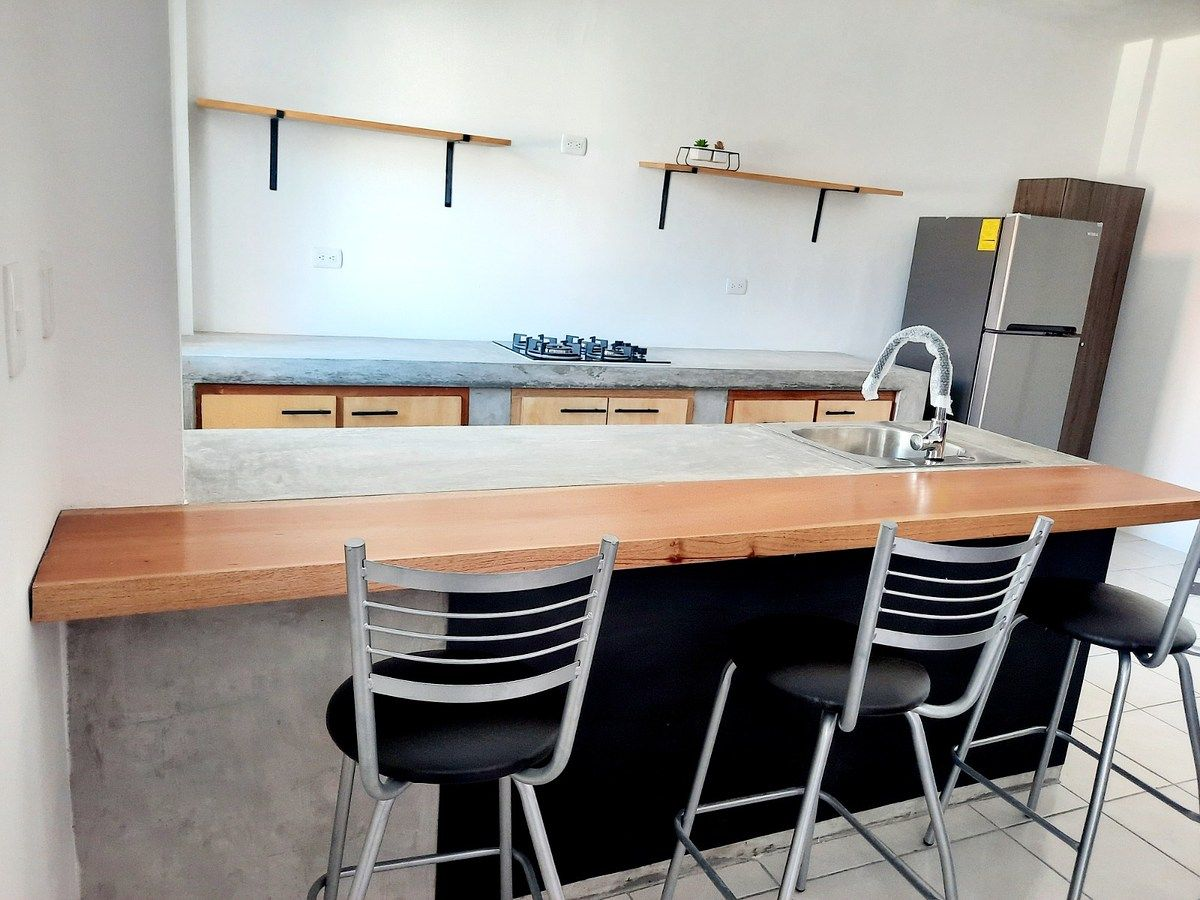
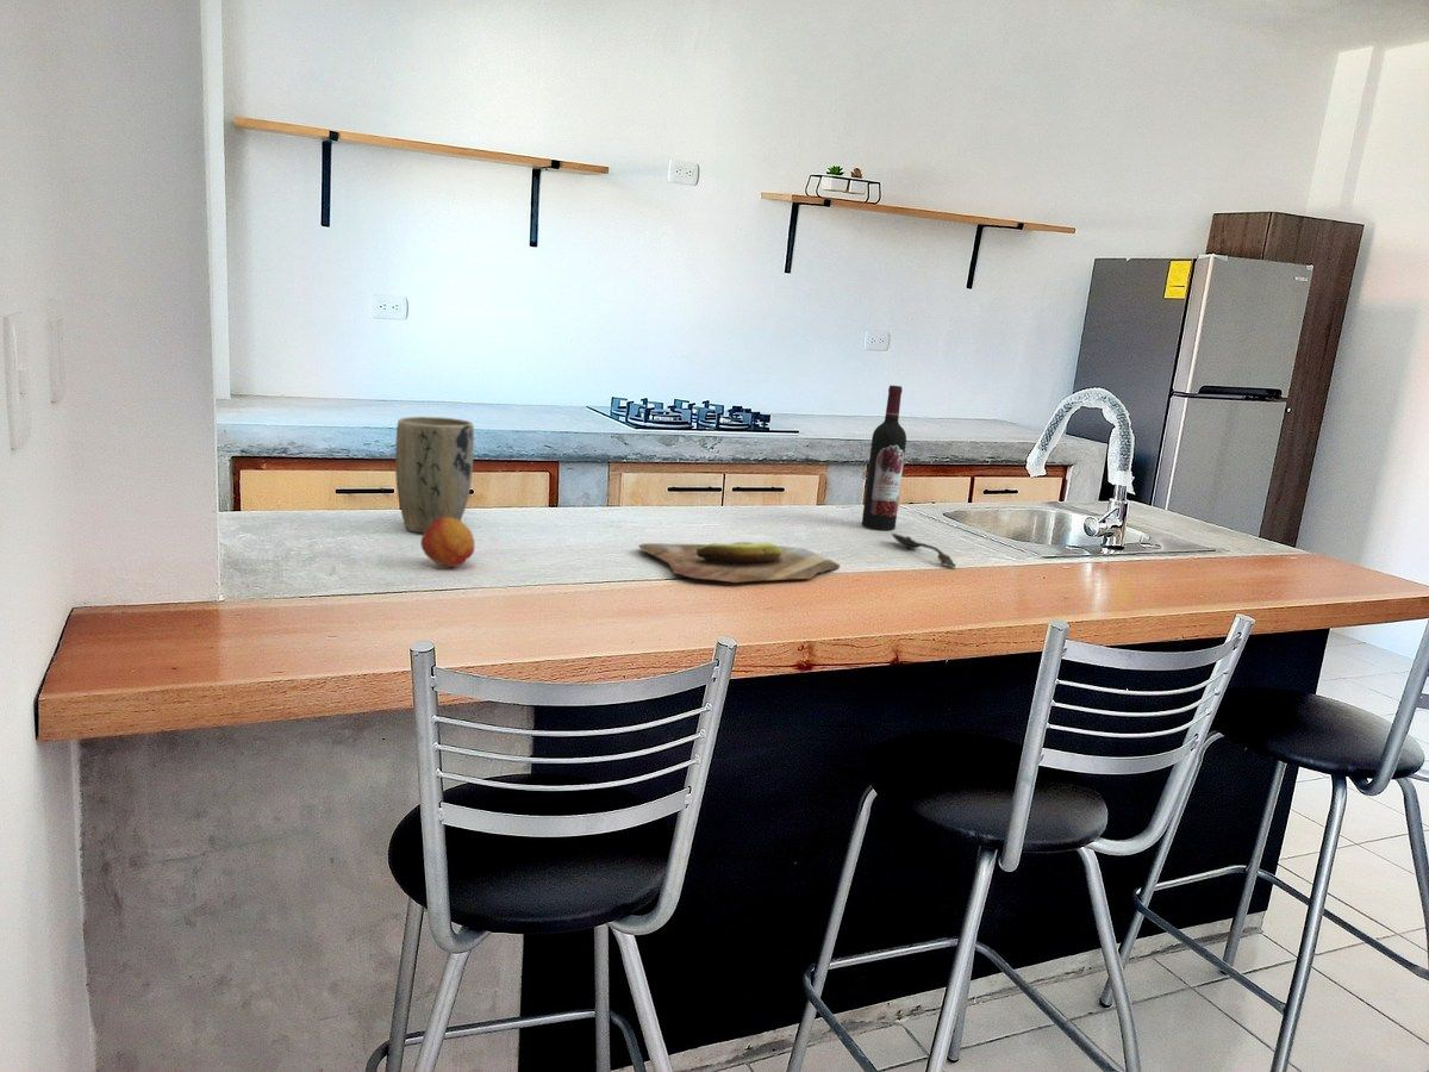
+ fruit [419,517,475,568]
+ wine bottle [861,385,907,531]
+ cutting board [637,541,841,584]
+ spoon [891,532,957,568]
+ plant pot [394,416,475,535]
